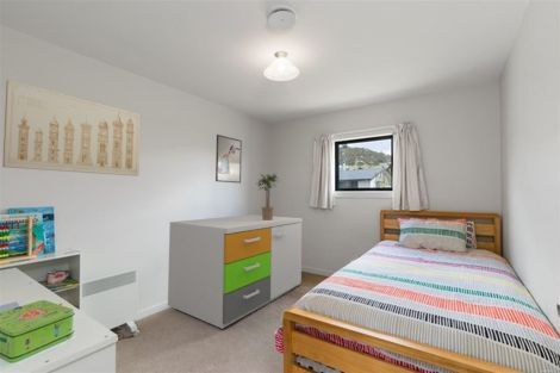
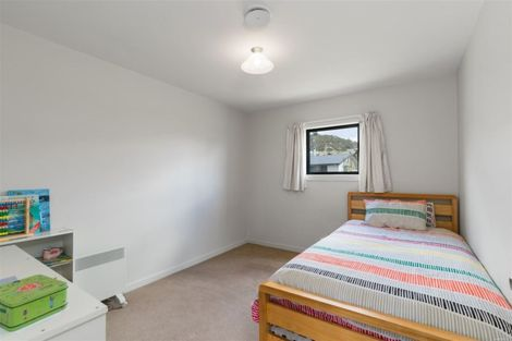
- potted plant [254,172,281,220]
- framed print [214,133,243,184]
- wall art [1,79,142,178]
- storage cabinet [167,213,304,330]
